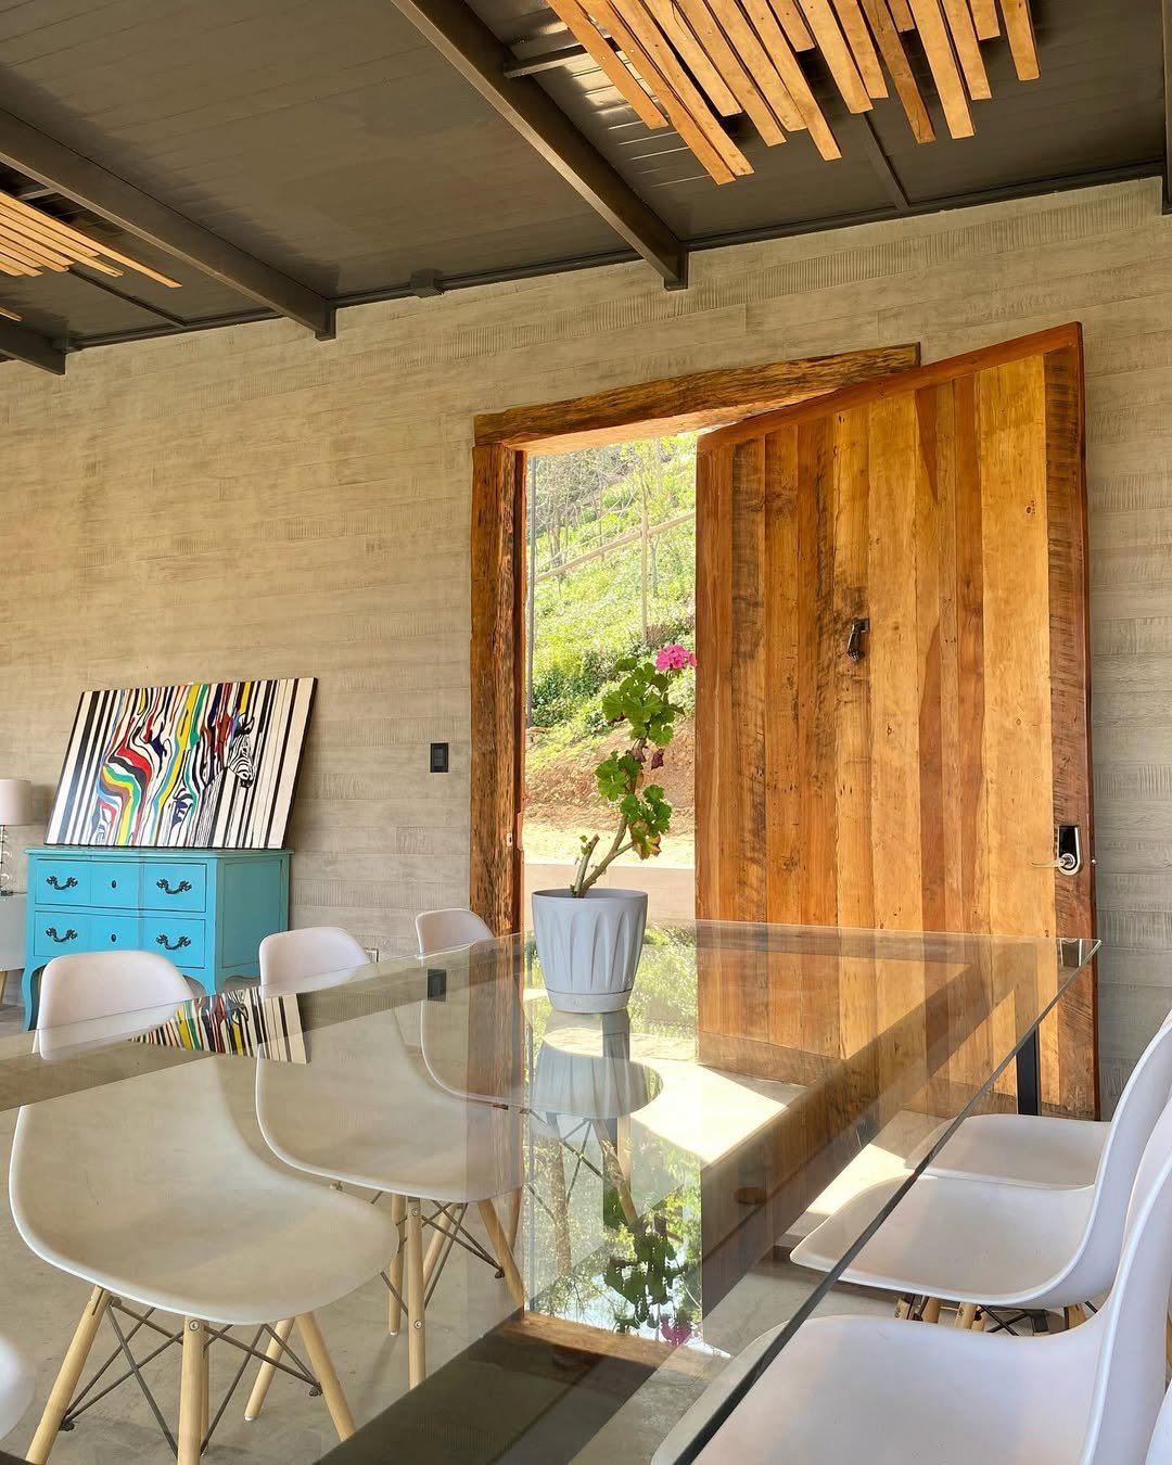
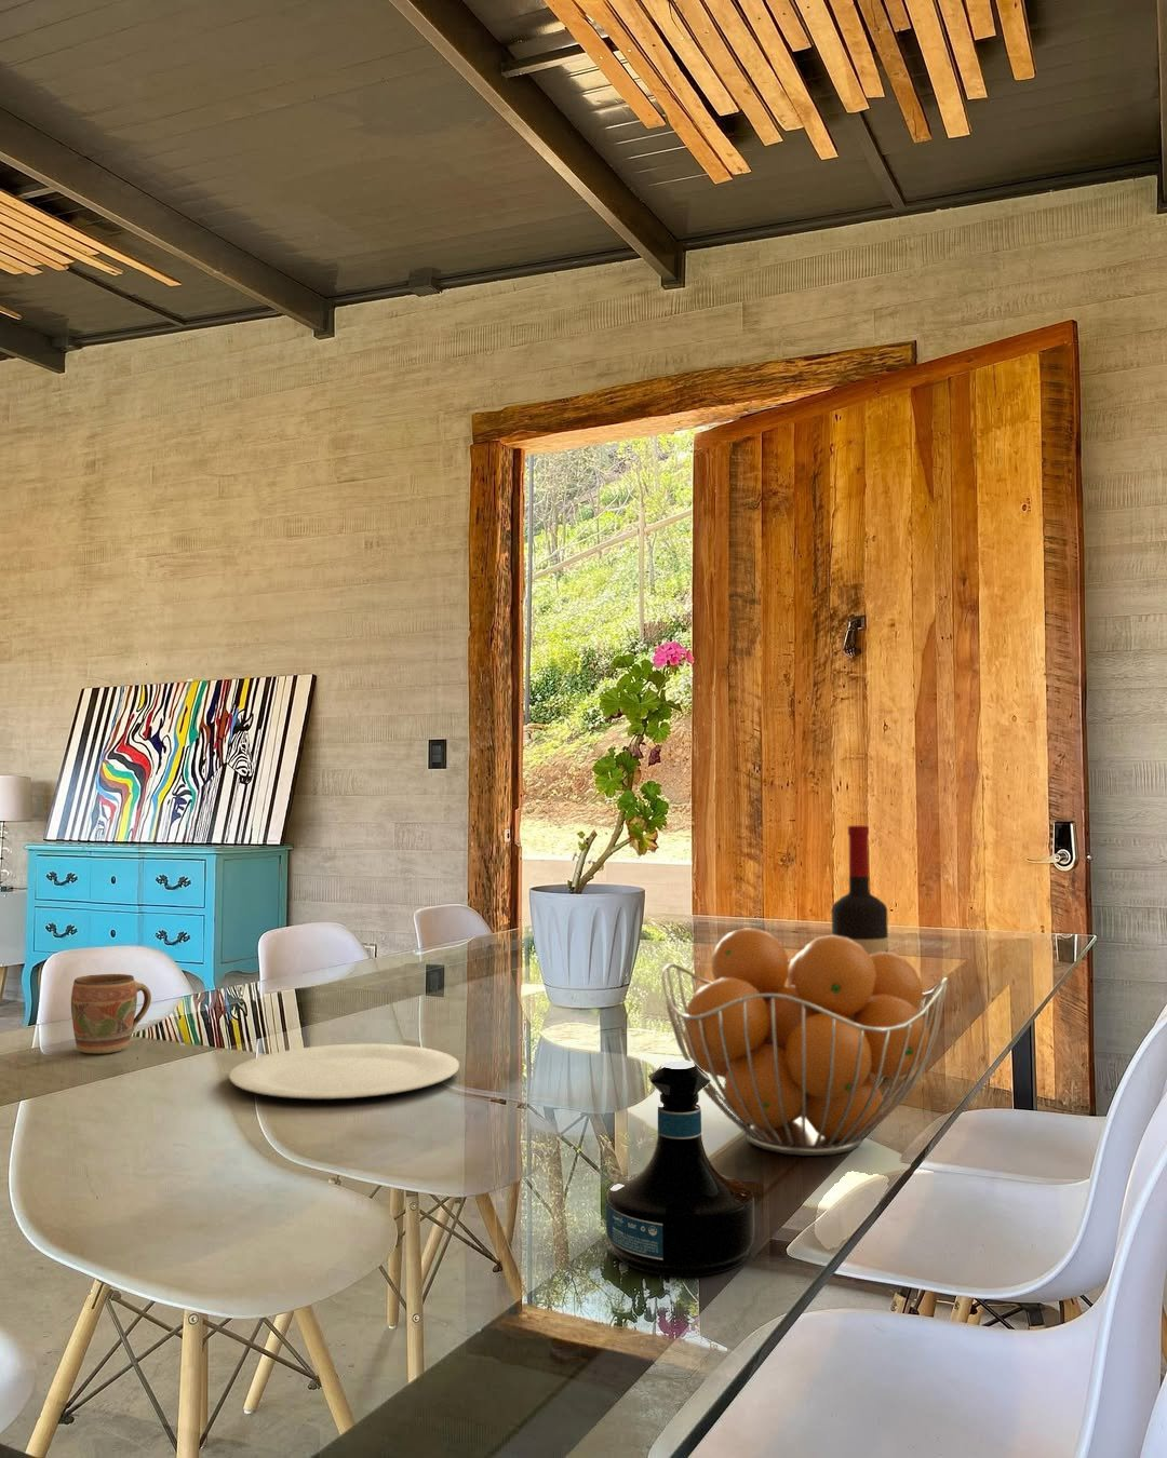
+ fruit basket [660,927,949,1157]
+ wine bottle [831,825,890,1080]
+ mug [70,974,152,1055]
+ plate [227,1044,461,1101]
+ tequila bottle [605,1059,755,1277]
